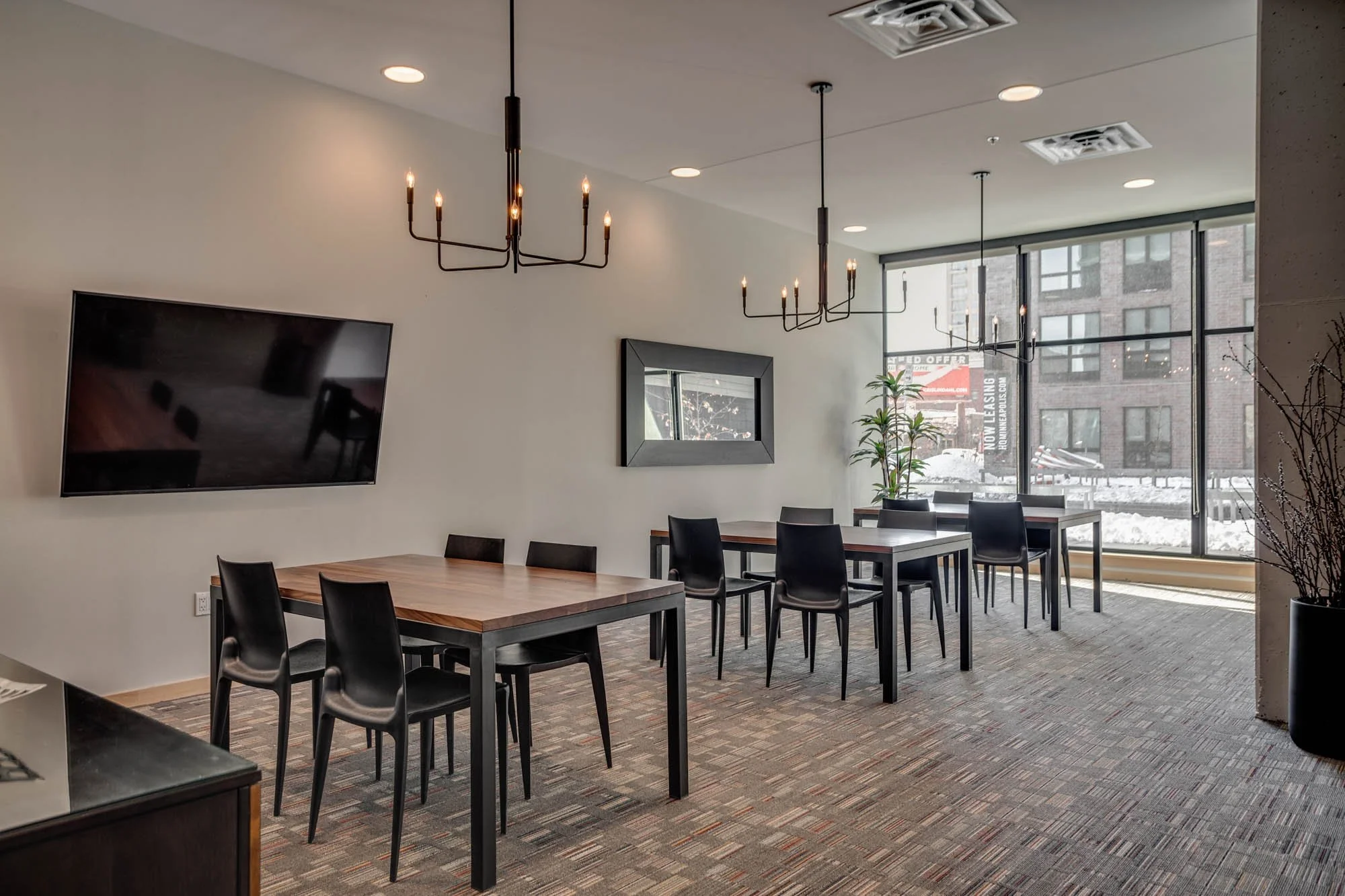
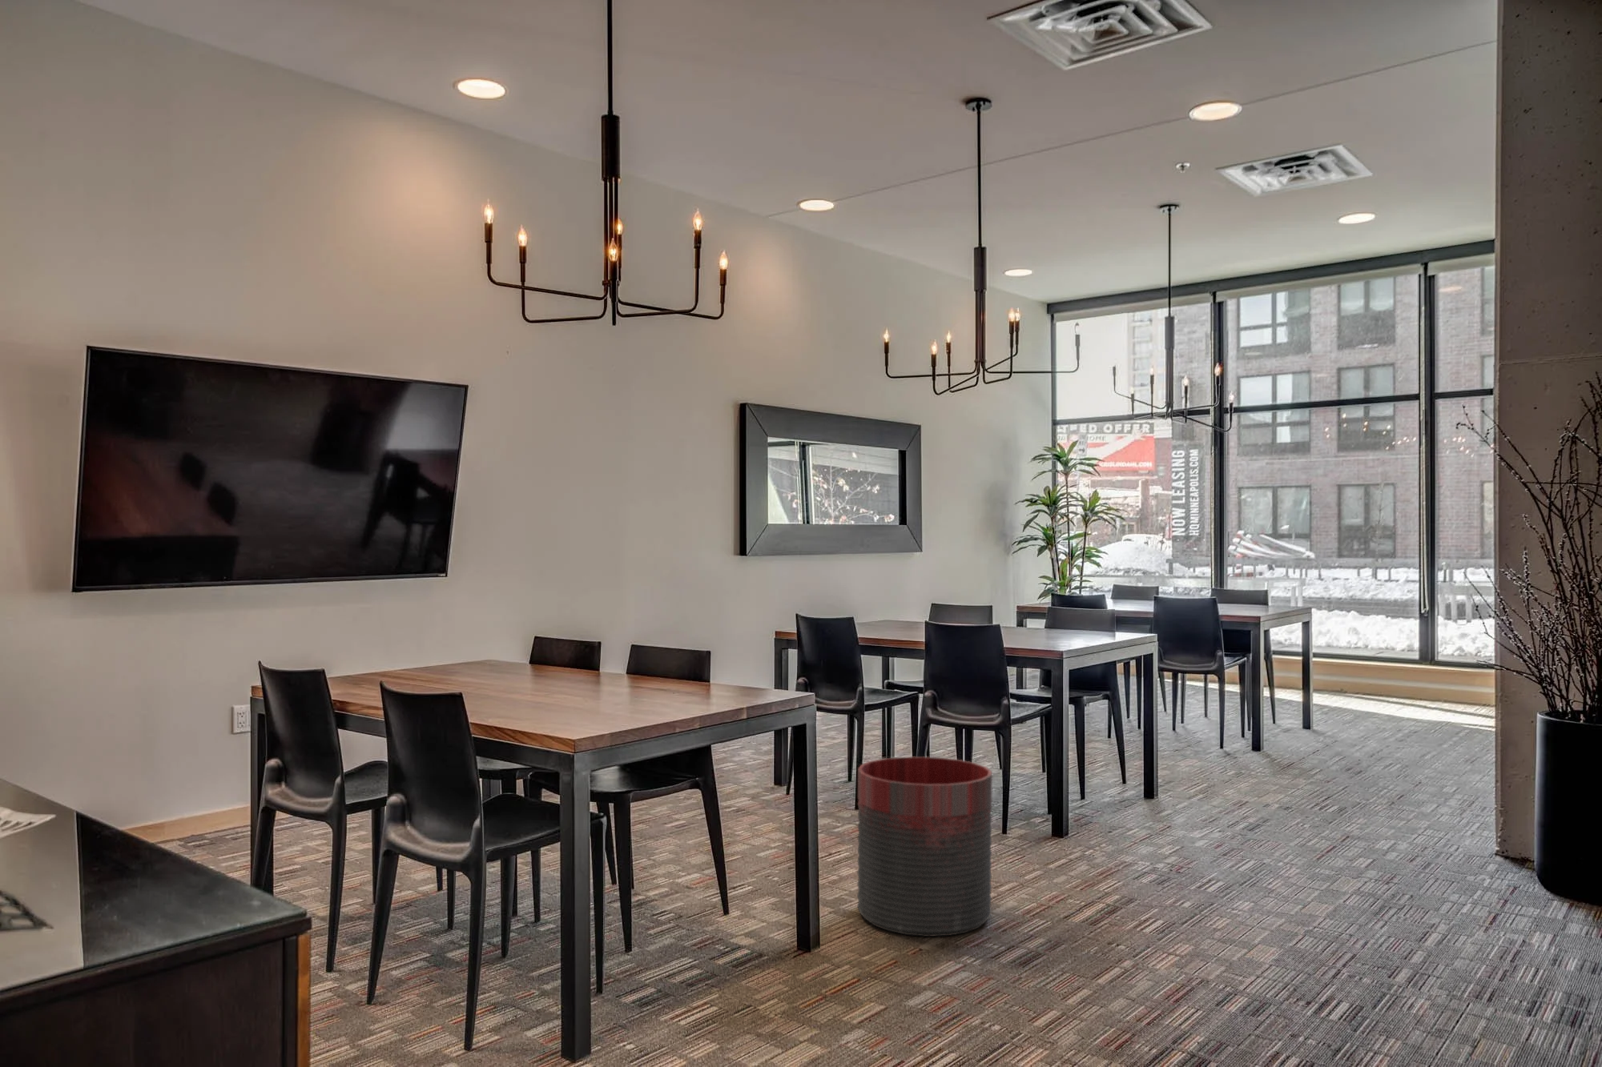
+ trash can [856,756,993,937]
